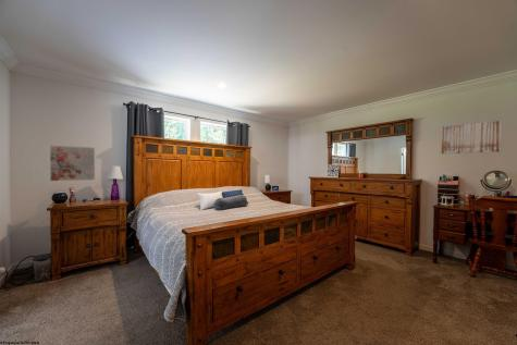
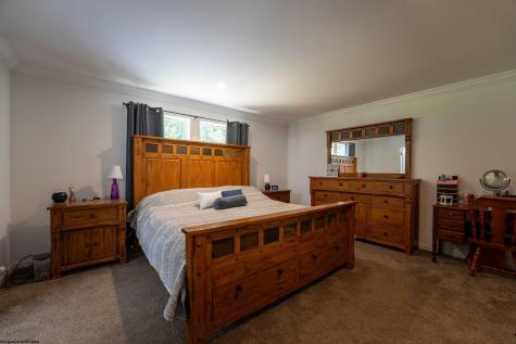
- wall art [441,120,503,155]
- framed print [49,145,96,182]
